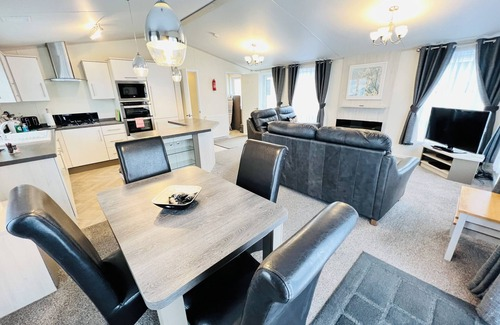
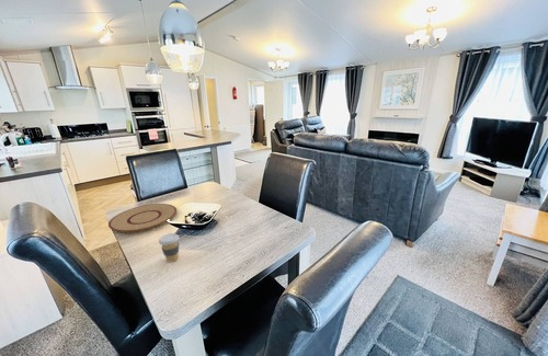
+ plate [107,203,178,233]
+ coffee cup [158,232,180,263]
